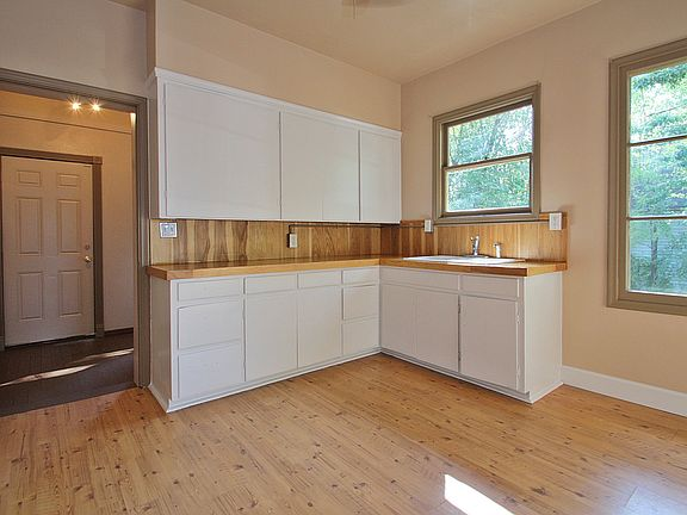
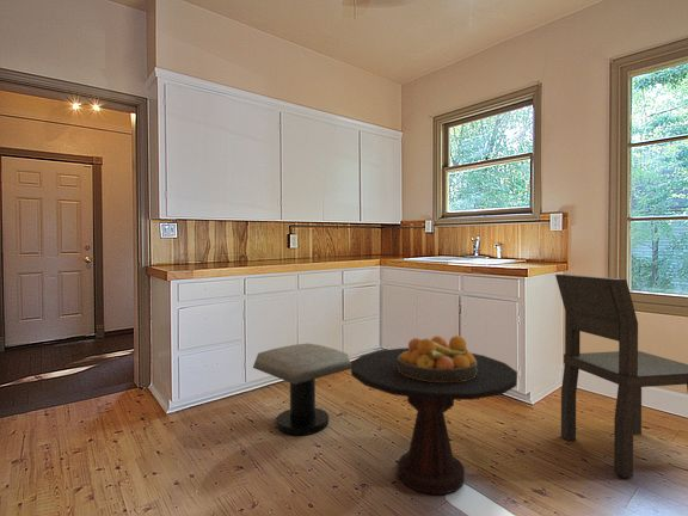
+ stool [252,343,351,436]
+ side table [350,346,518,496]
+ fruit bowl [398,334,478,382]
+ dining chair [554,274,688,479]
